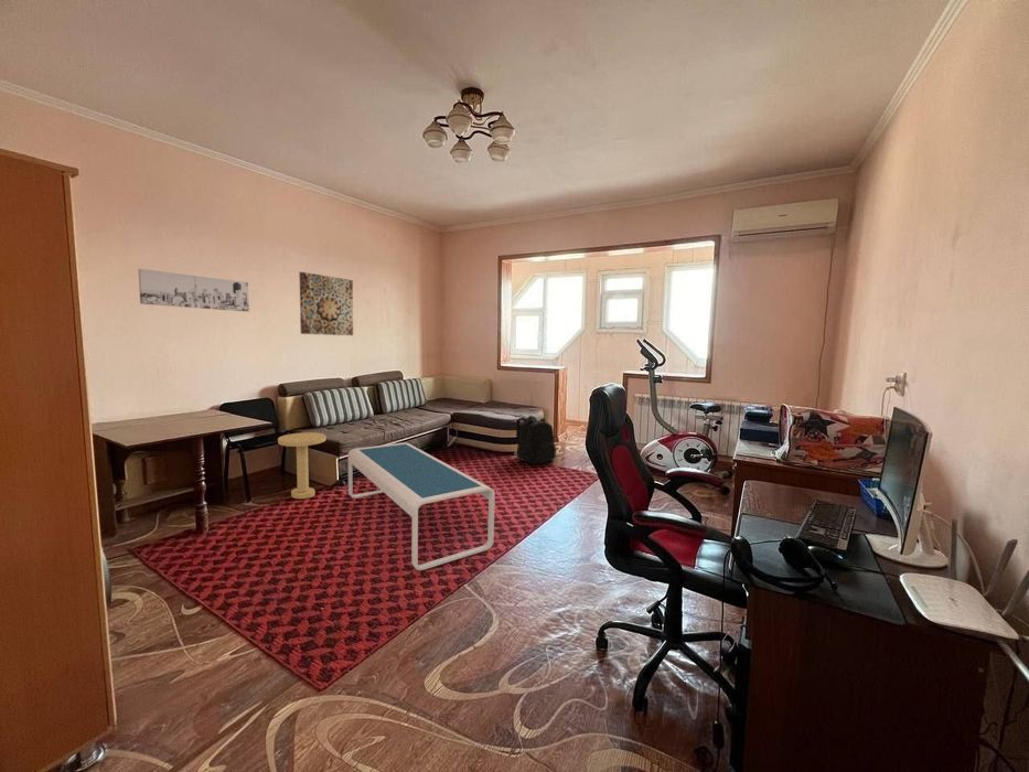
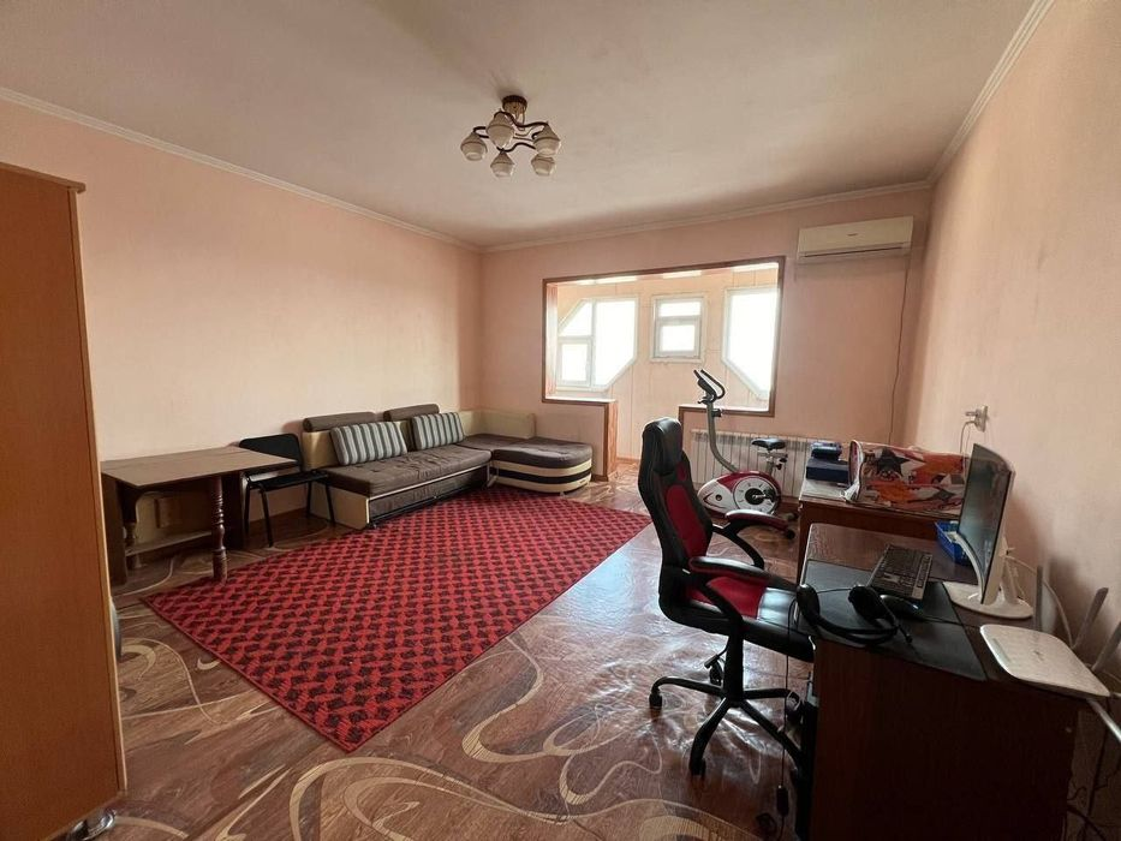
- backpack [515,415,557,465]
- wall art [137,268,250,313]
- side table [277,431,328,500]
- wall art [298,271,354,336]
- coffee table [347,441,496,571]
